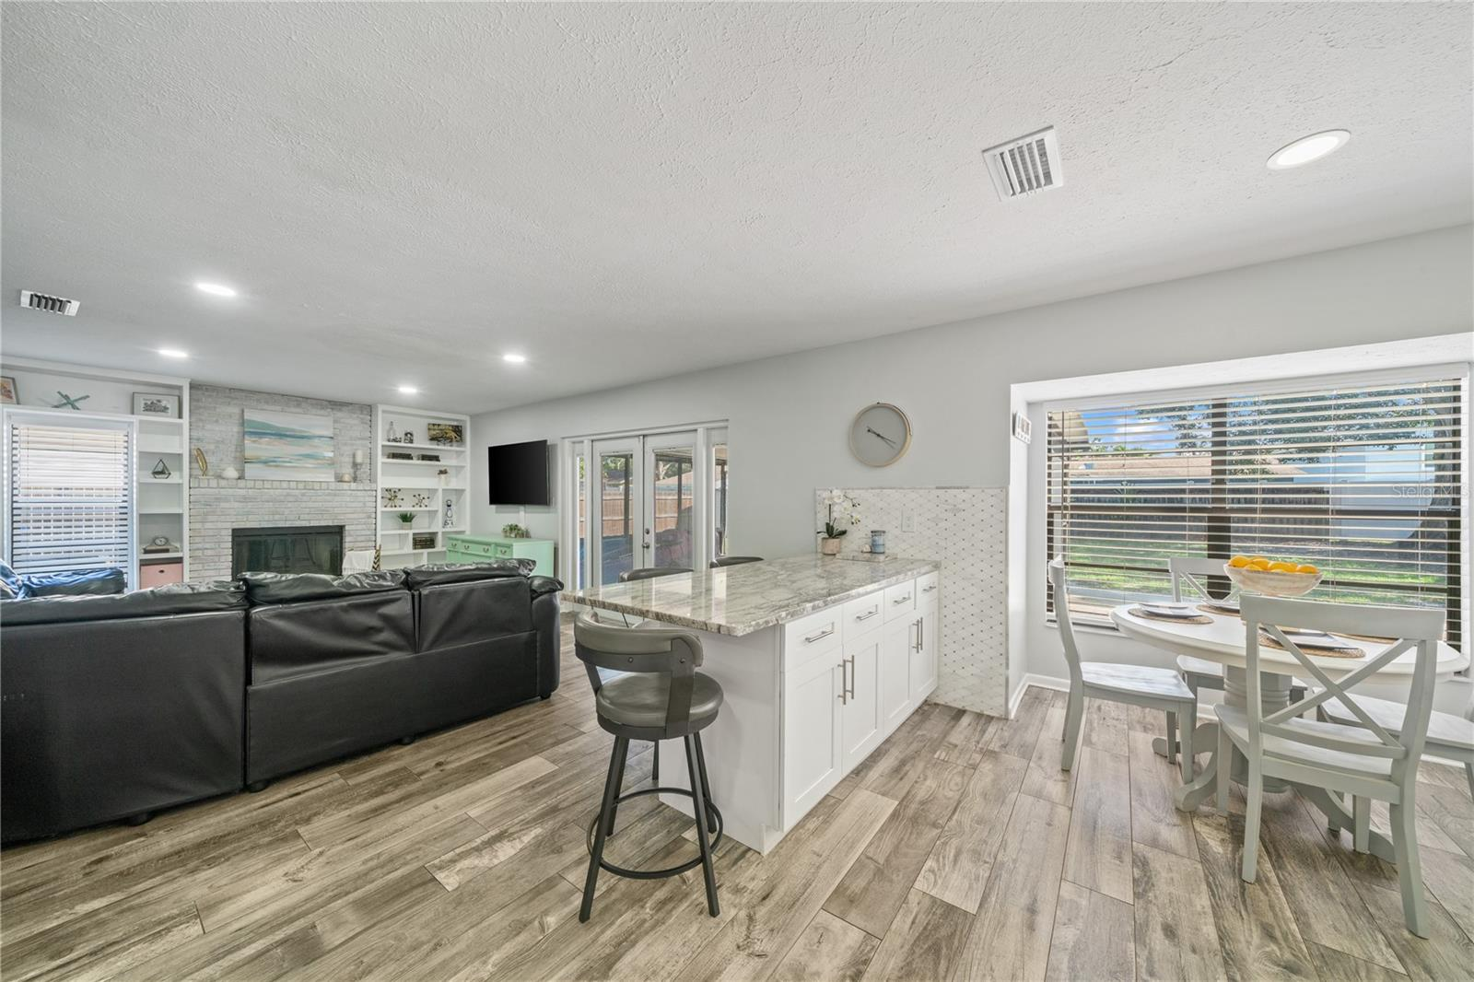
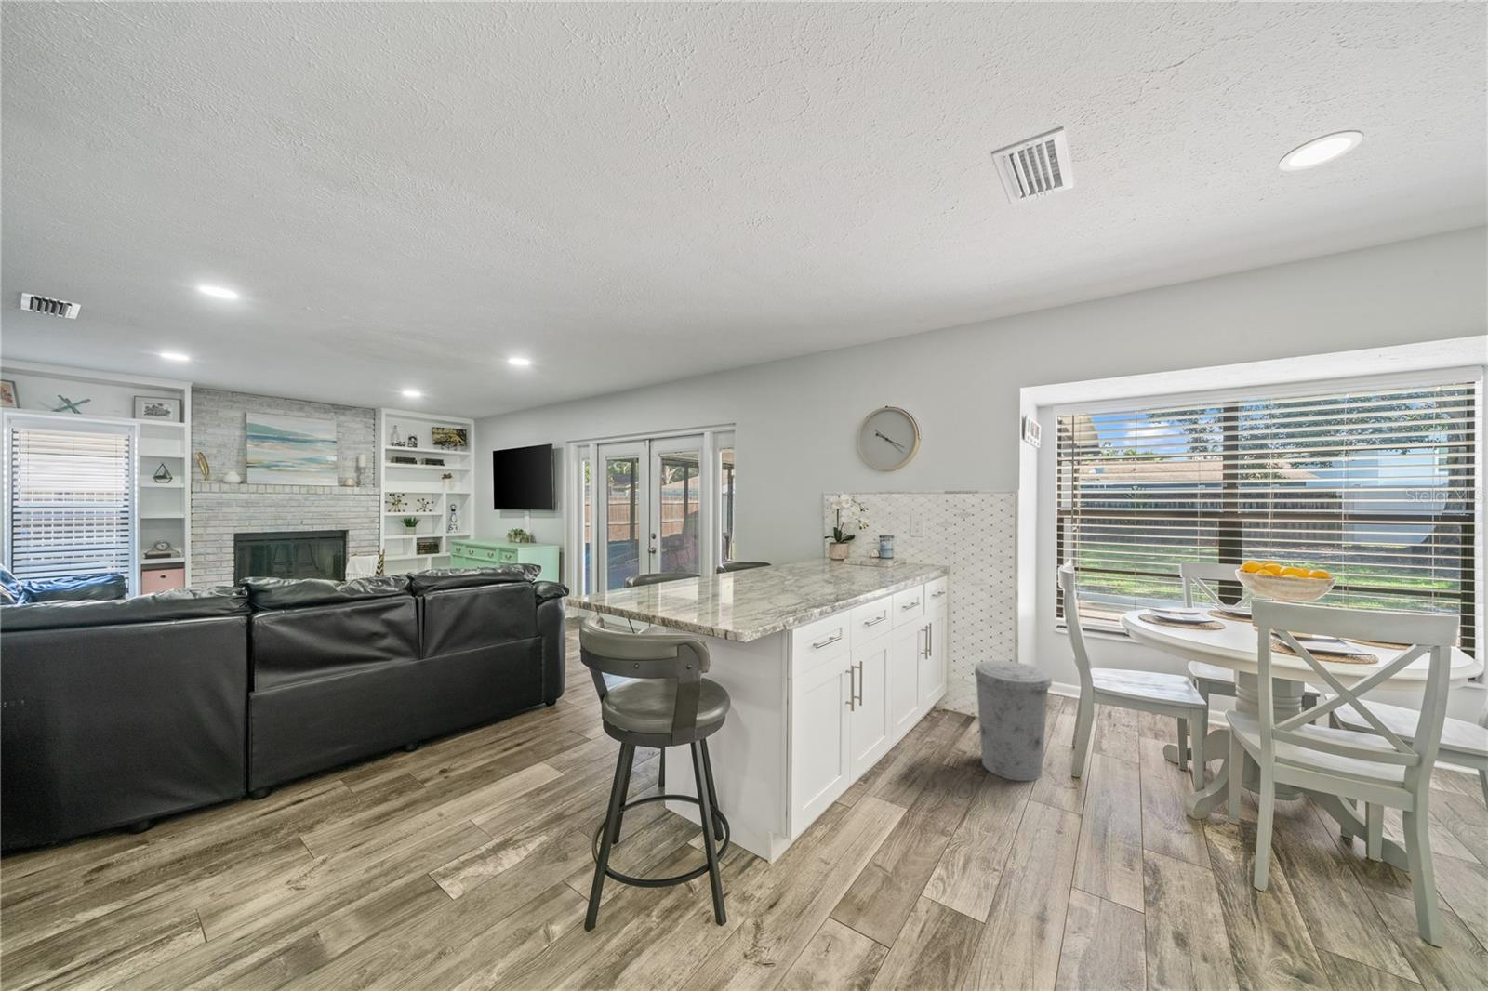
+ trash can [974,660,1053,782]
